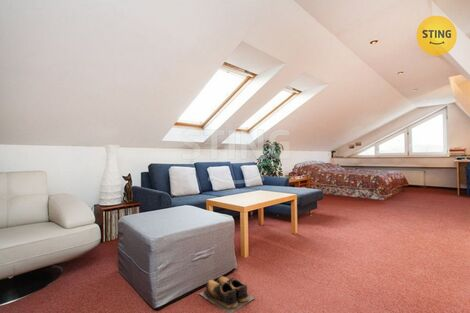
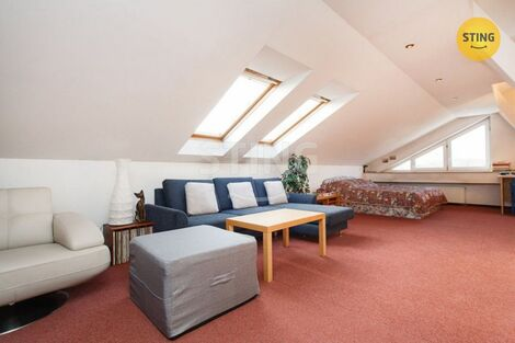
- shoes [198,275,256,313]
